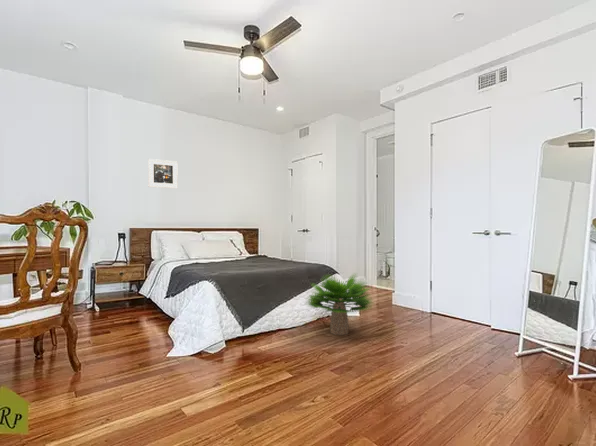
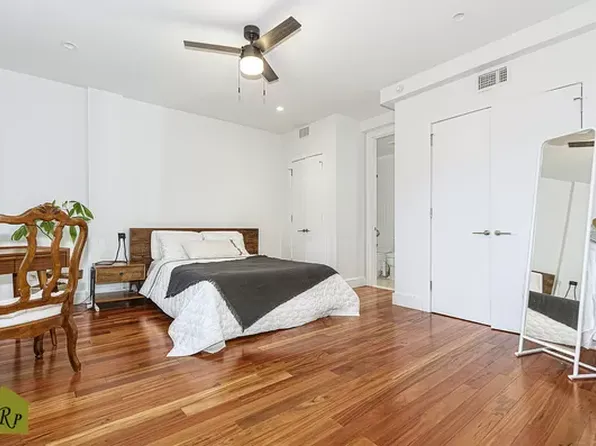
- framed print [147,158,179,189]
- potted plant [303,272,374,336]
